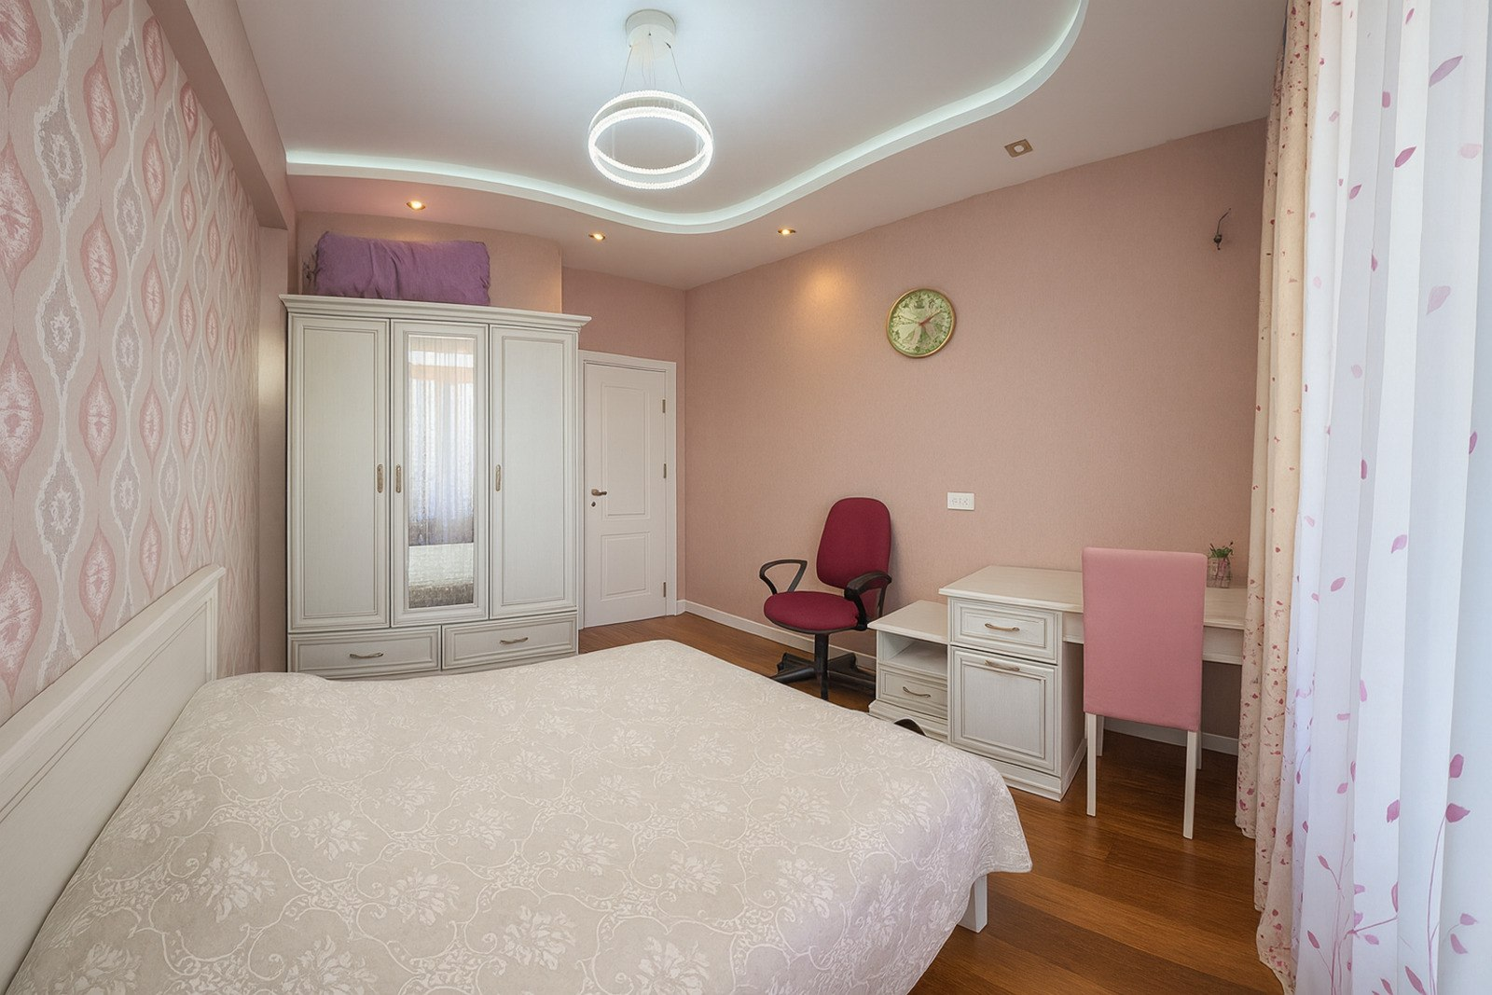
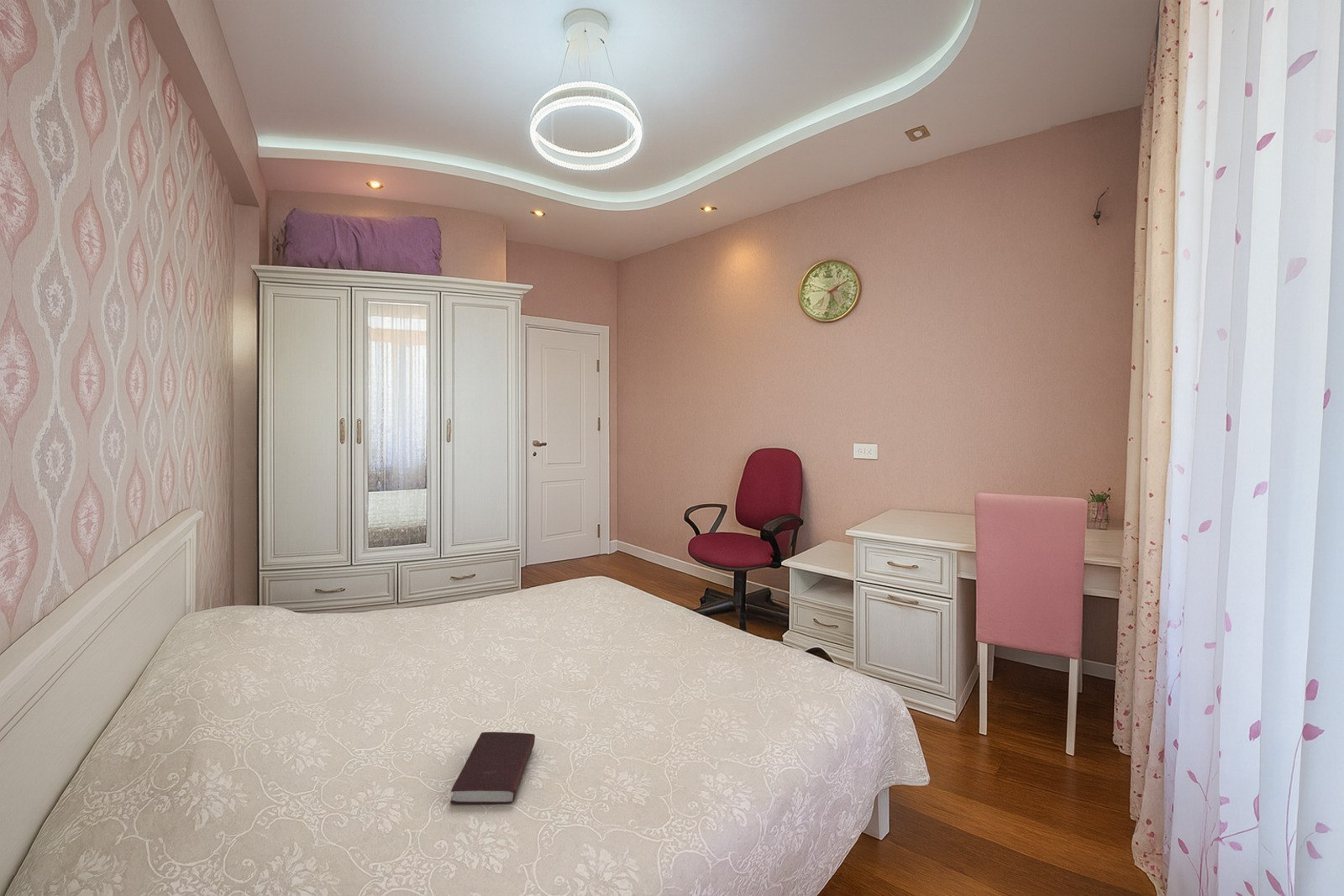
+ book [449,731,536,804]
